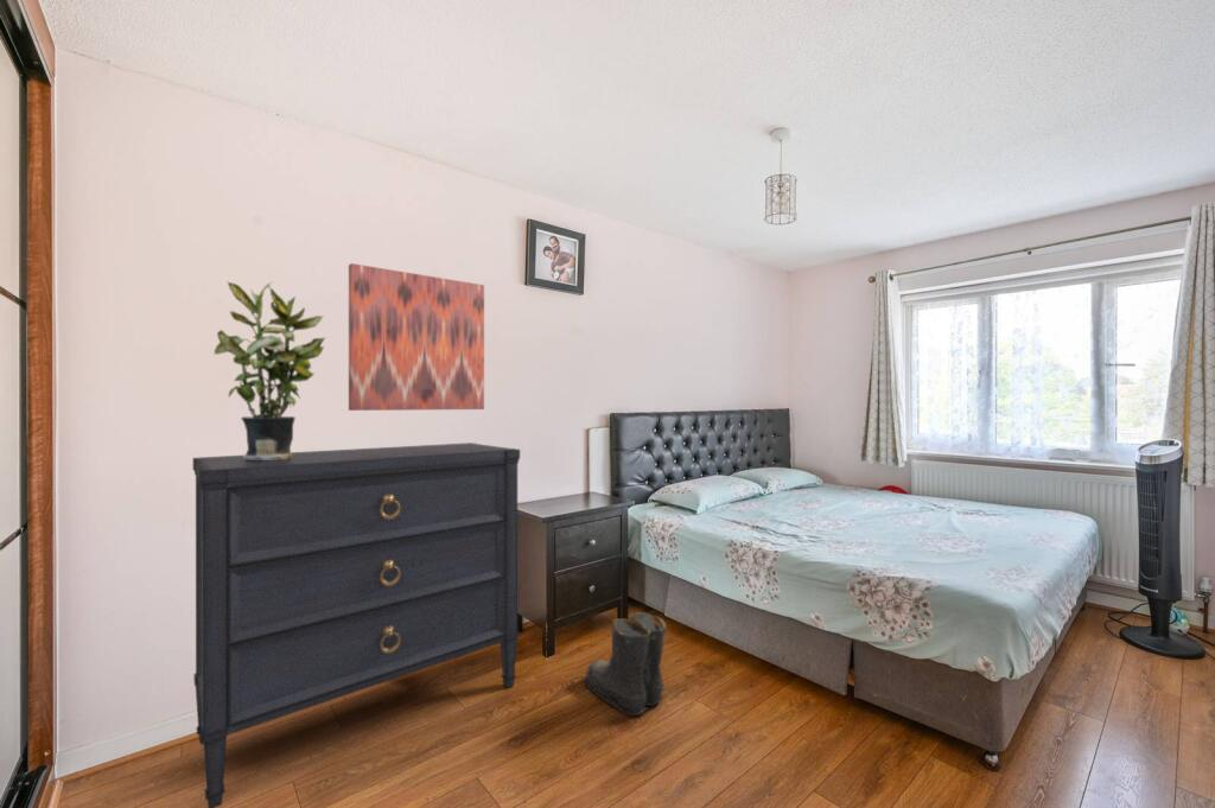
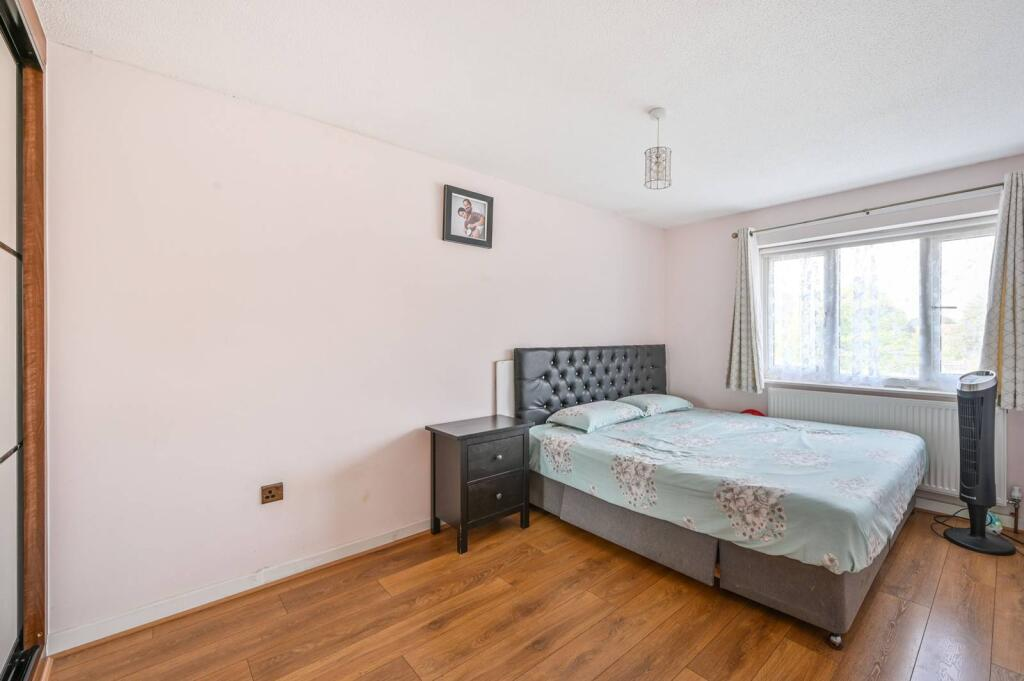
- wall art [348,262,485,412]
- dresser [192,441,521,808]
- boots [580,611,668,717]
- potted plant [214,280,326,460]
